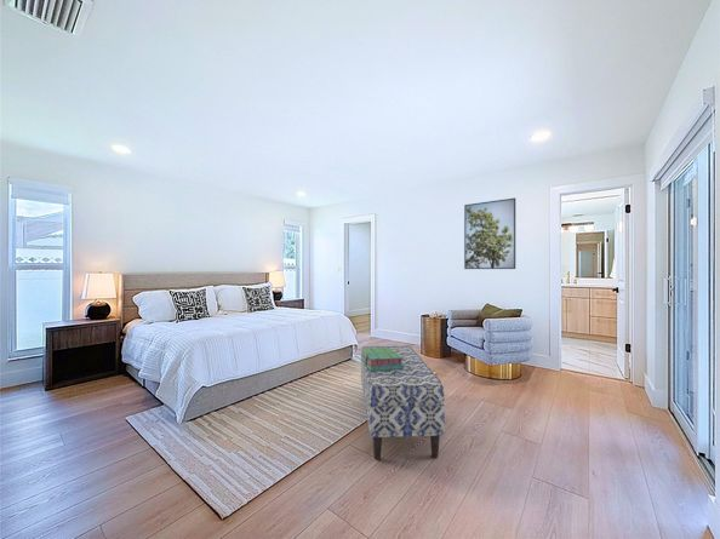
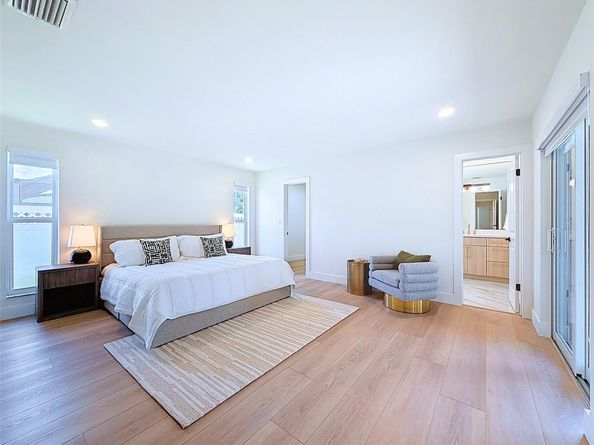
- bench [360,345,446,460]
- stack of books [360,348,404,372]
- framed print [463,197,516,270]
